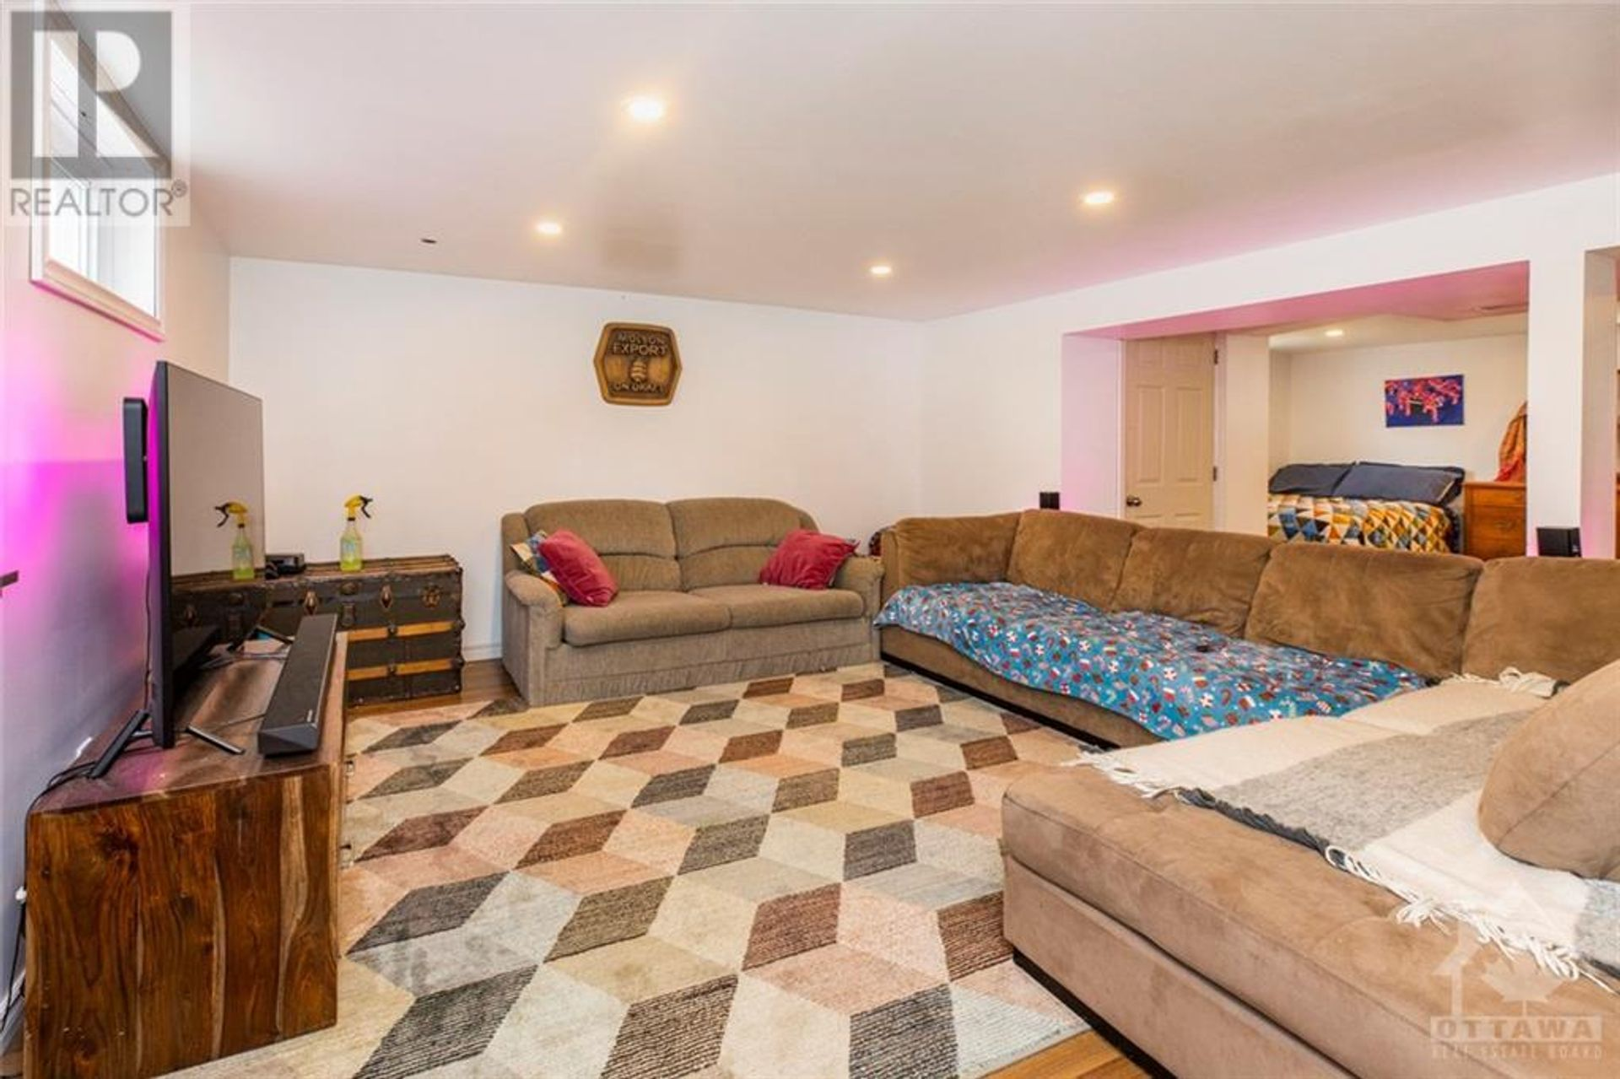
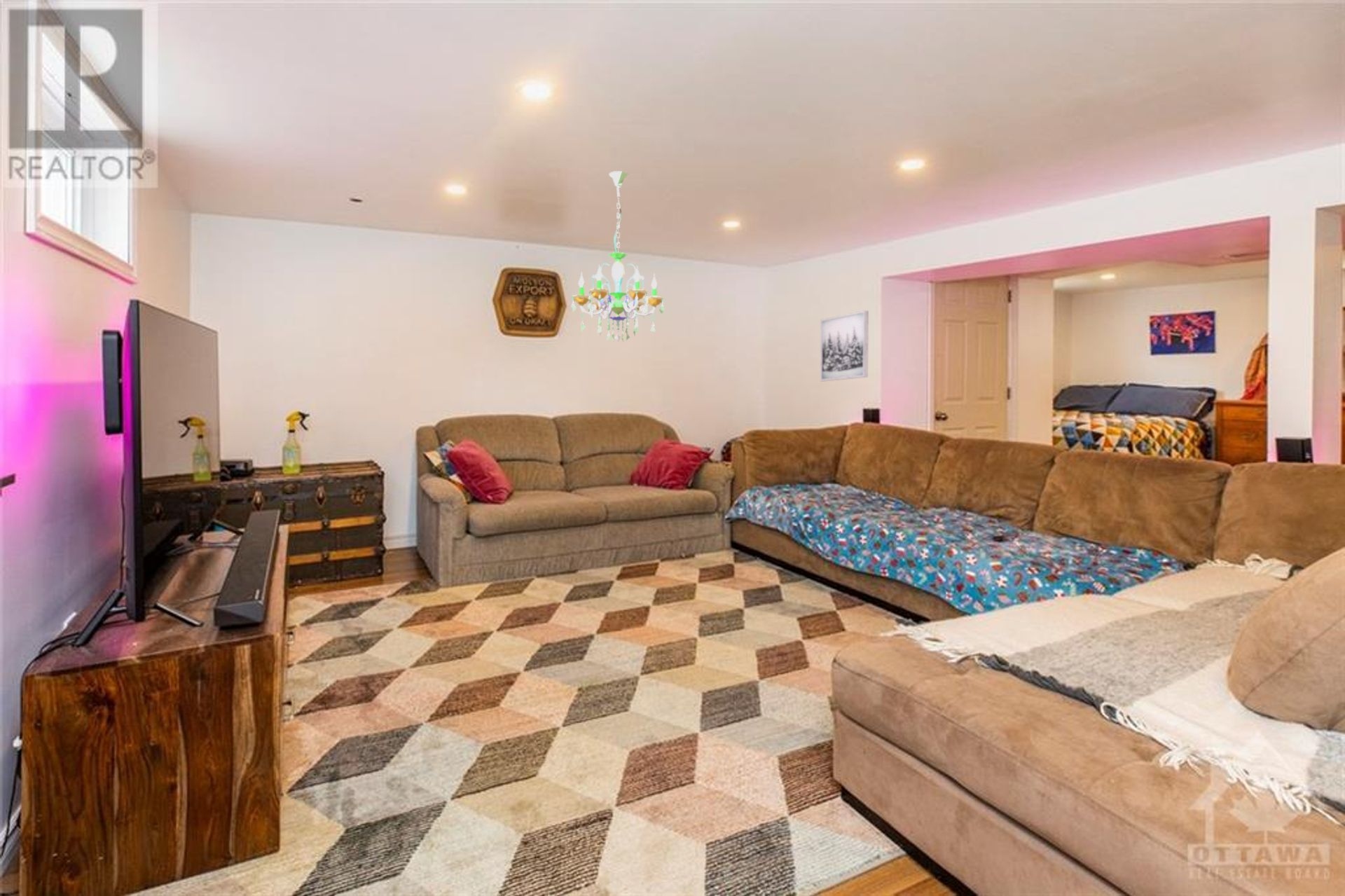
+ chandelier [570,170,665,342]
+ wall art [820,310,869,382]
